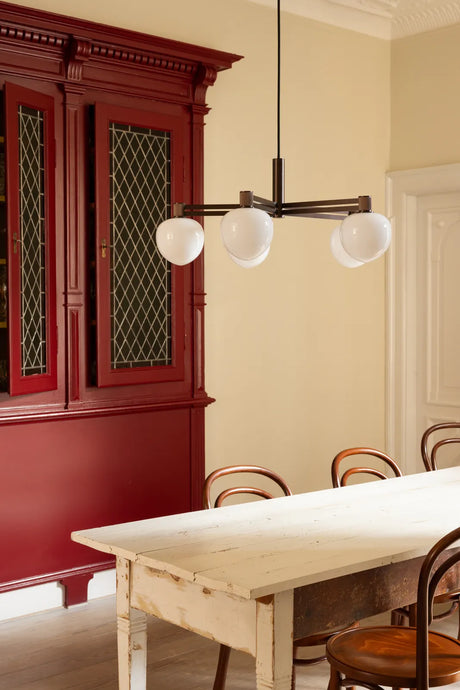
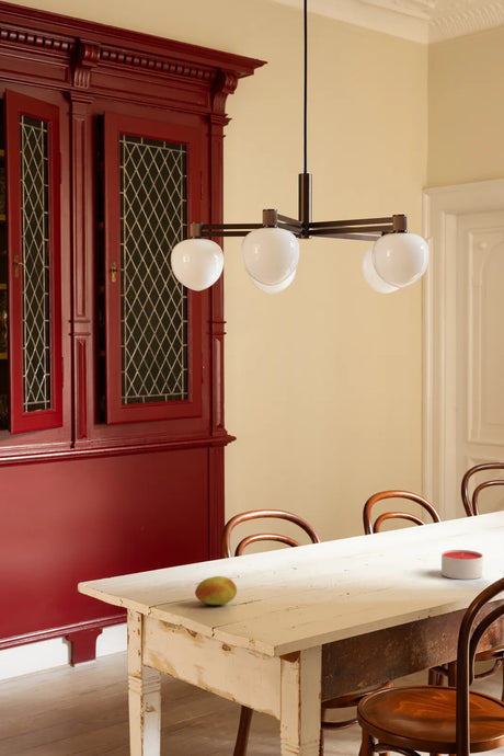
+ fruit [194,575,238,606]
+ candle [440,549,484,581]
